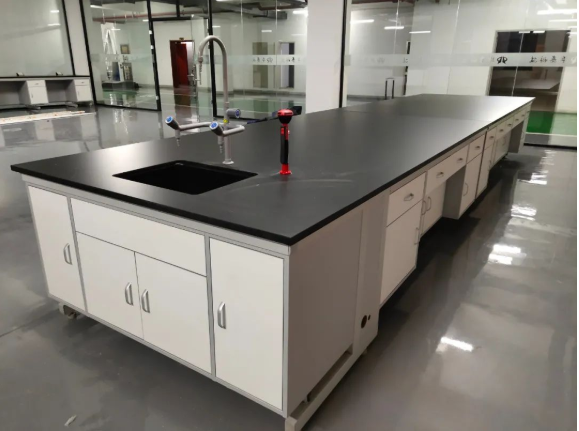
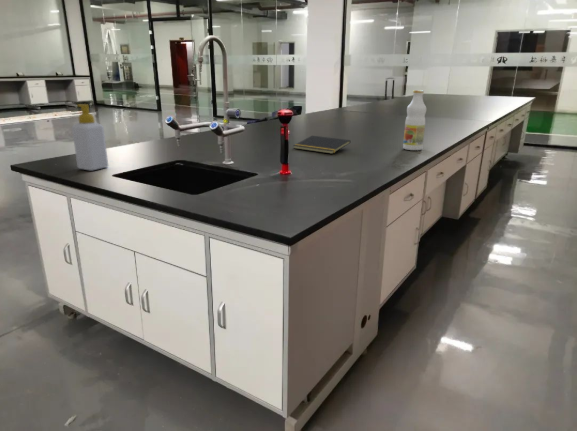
+ soap bottle [71,103,109,171]
+ notepad [292,135,351,155]
+ beverage bottle [402,89,427,151]
